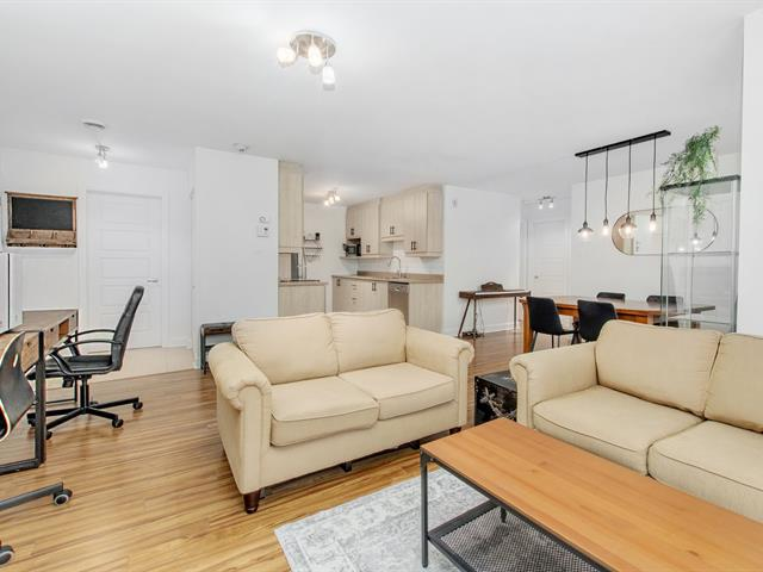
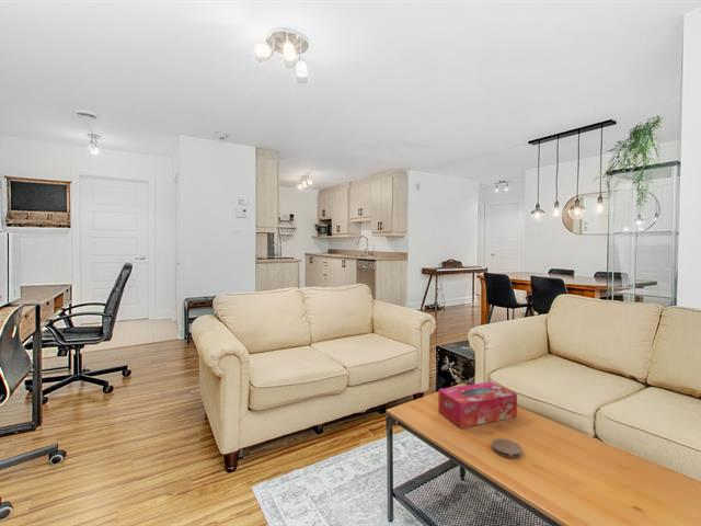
+ tissue box [437,380,518,430]
+ coaster [491,438,524,459]
